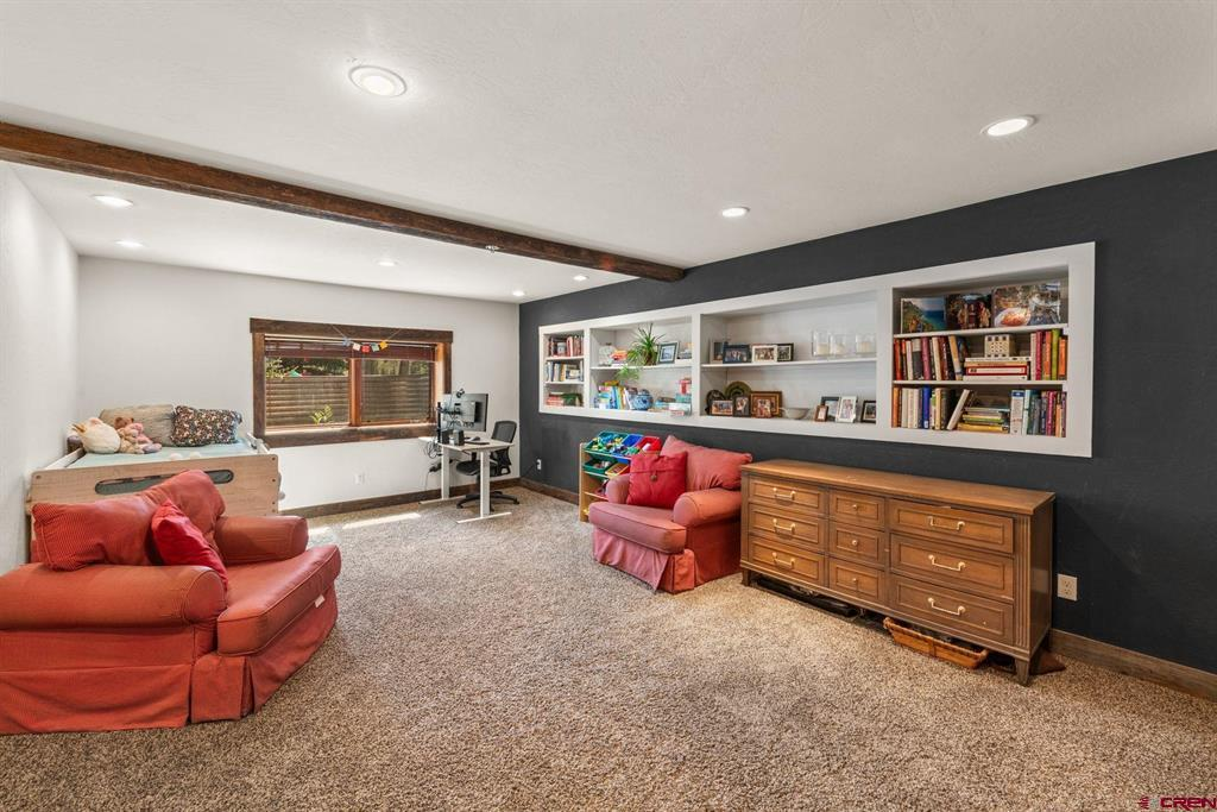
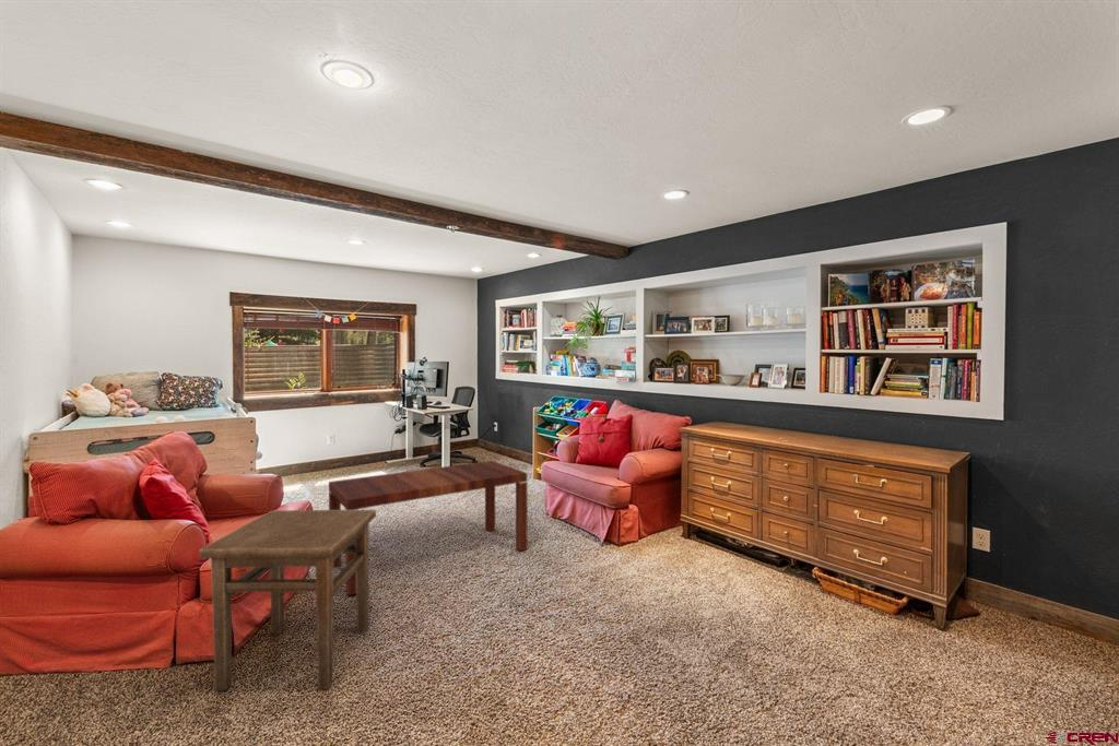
+ side table [199,509,377,691]
+ coffee table [328,460,529,596]
